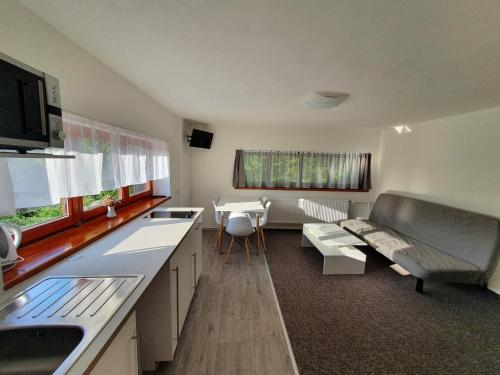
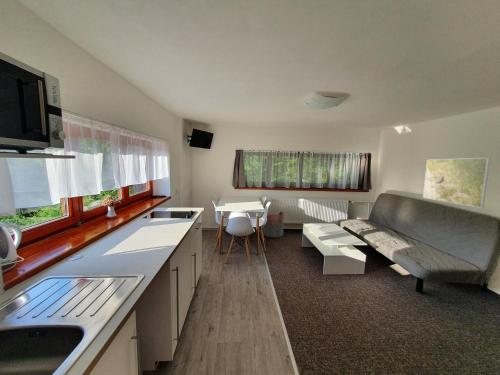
+ trash can [262,211,285,239]
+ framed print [422,157,491,209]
